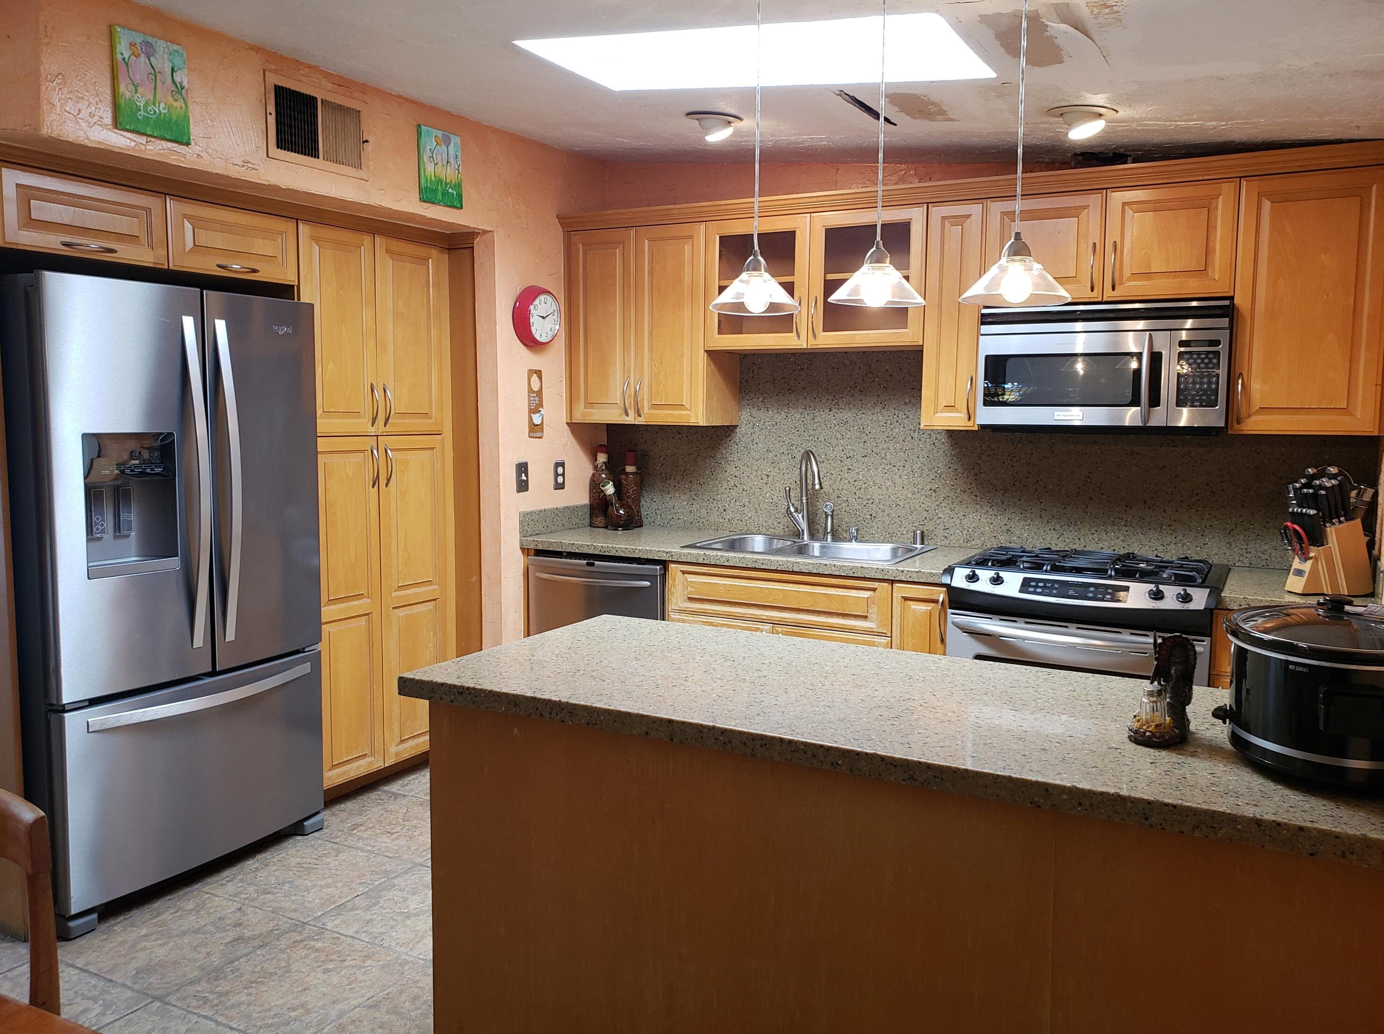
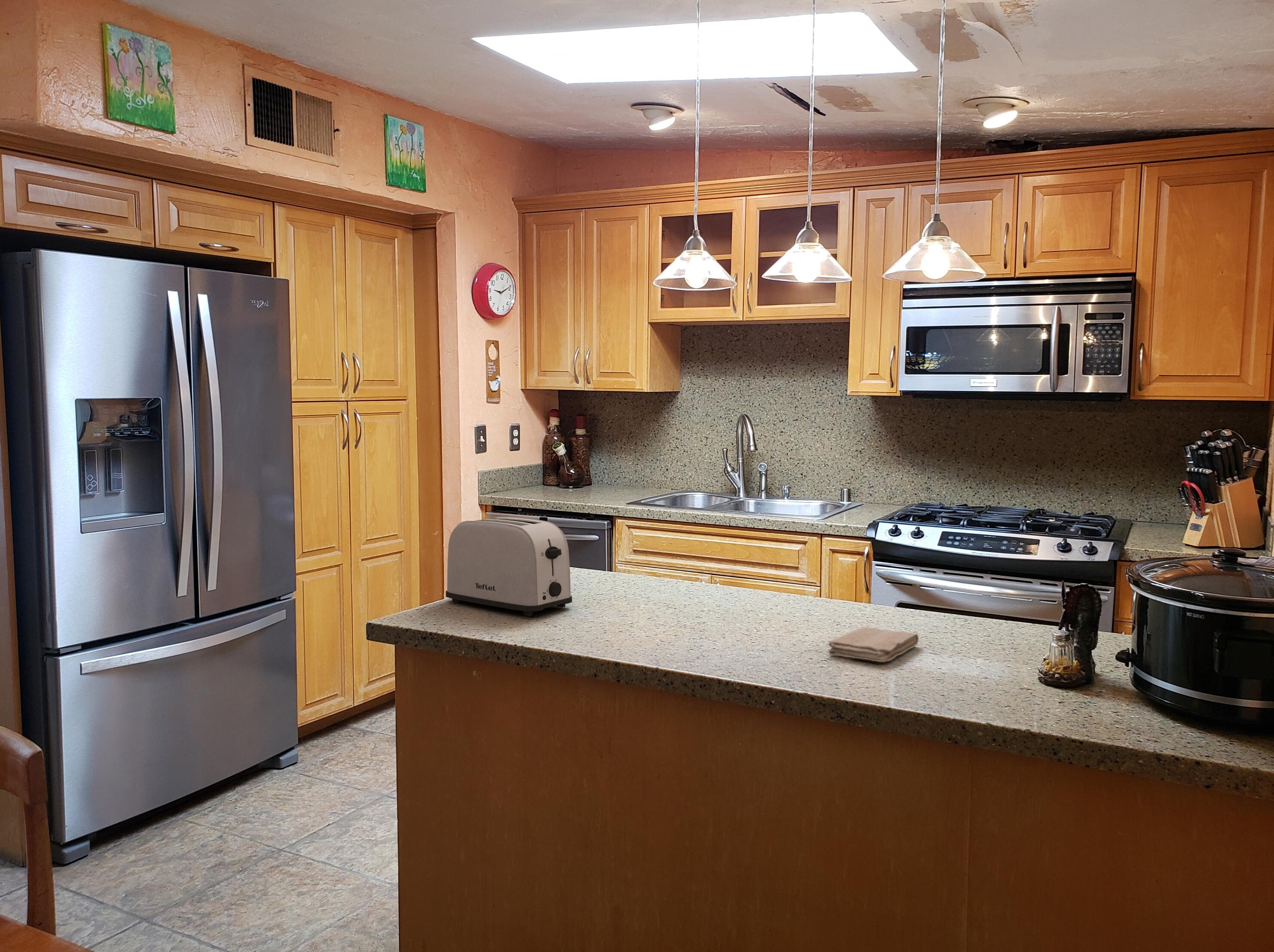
+ washcloth [828,627,919,663]
+ toaster [445,516,573,616]
